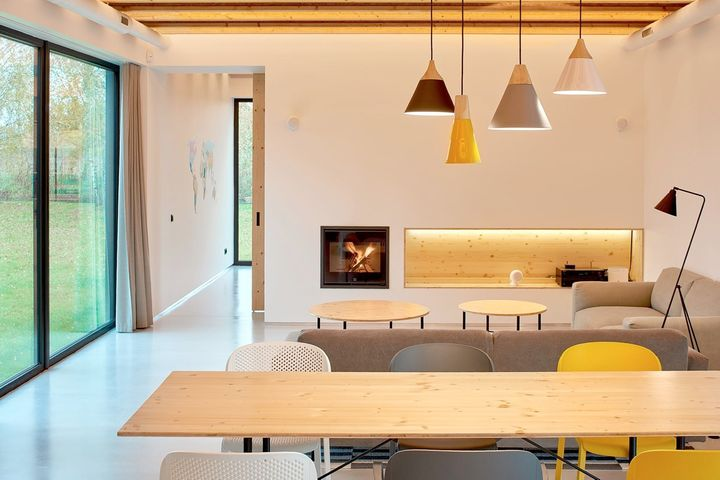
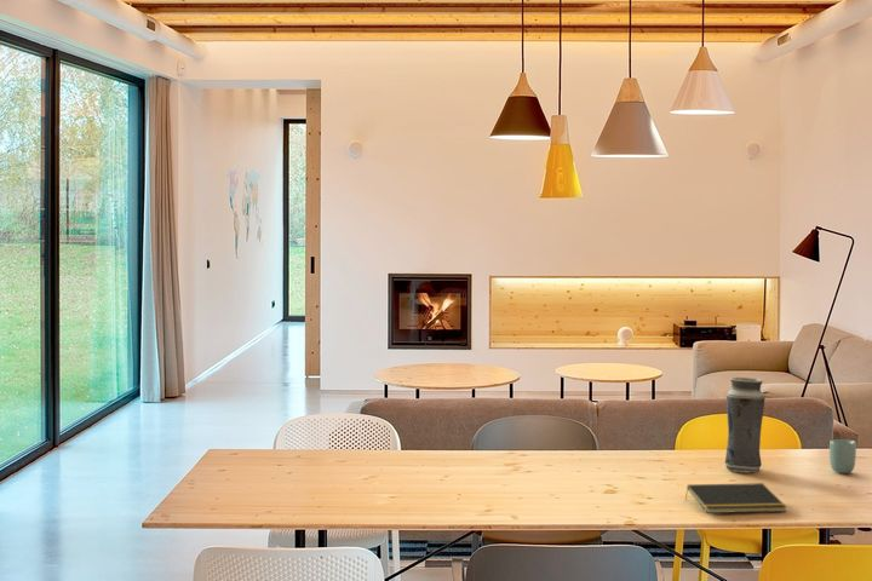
+ vase [723,376,767,474]
+ notepad [684,482,787,514]
+ cup [828,438,857,474]
